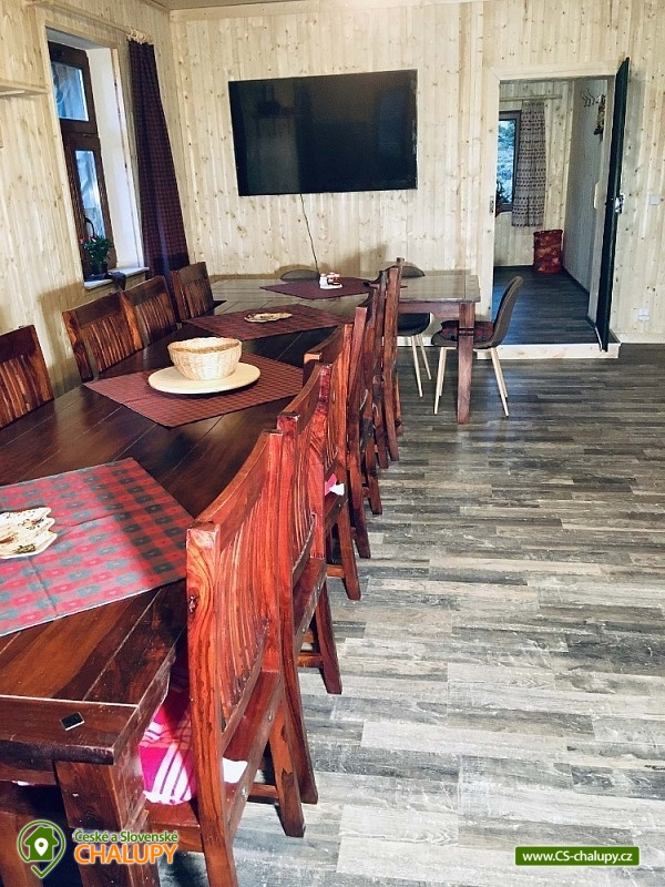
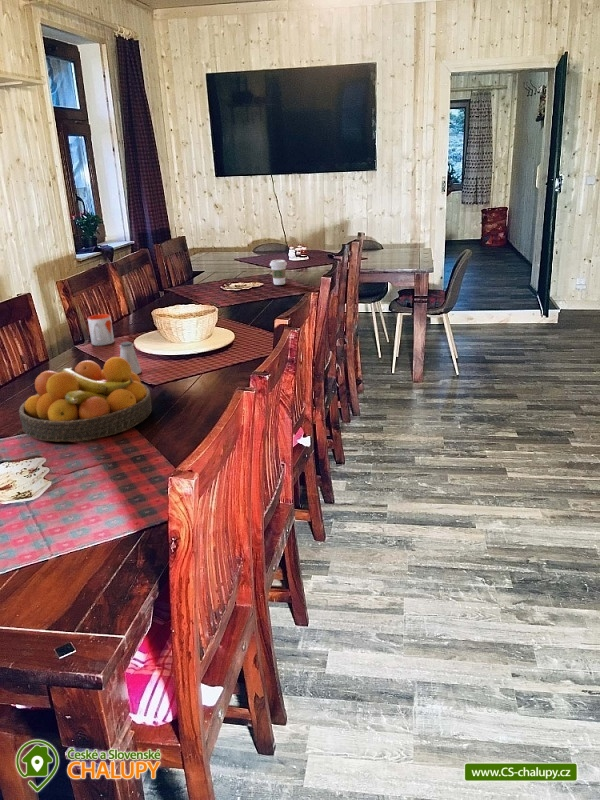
+ mug [87,313,115,346]
+ coffee cup [269,259,288,286]
+ saltshaker [118,341,143,375]
+ fruit bowl [18,356,153,442]
